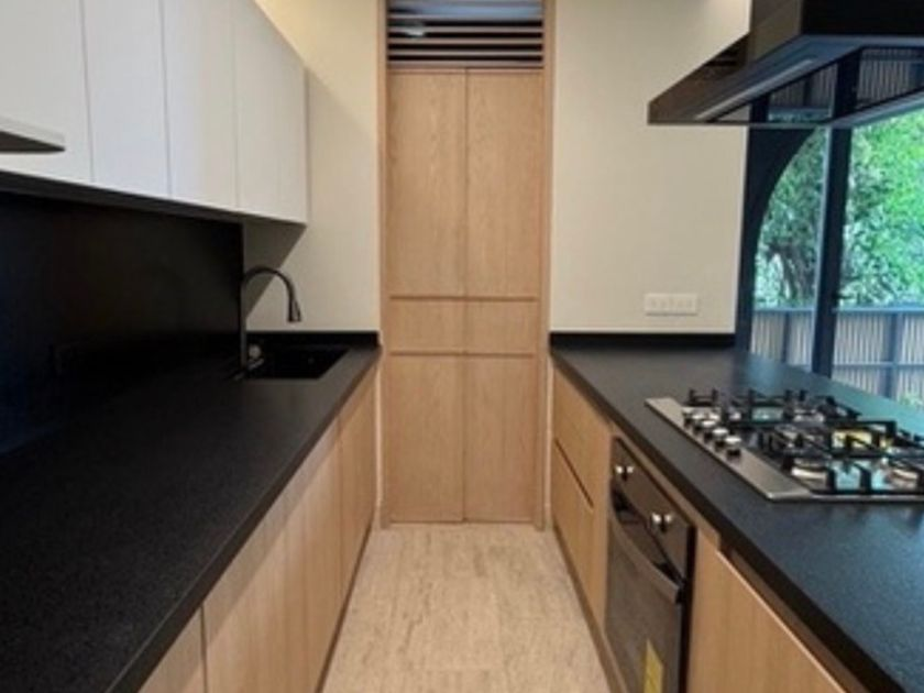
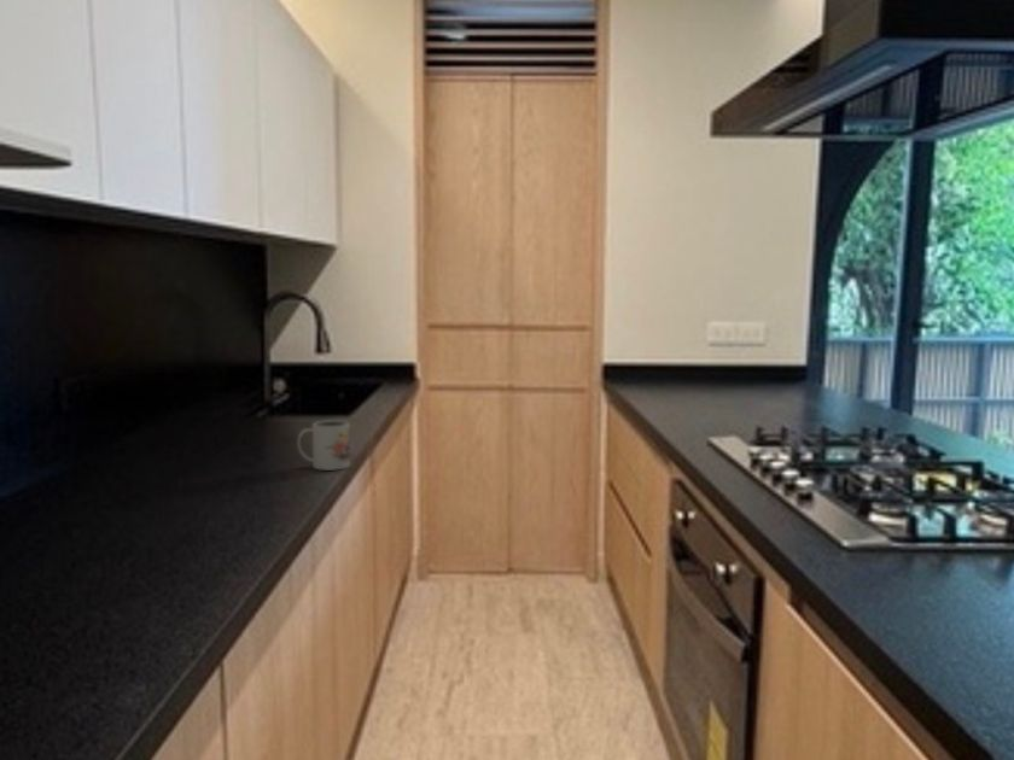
+ mug [296,419,351,472]
